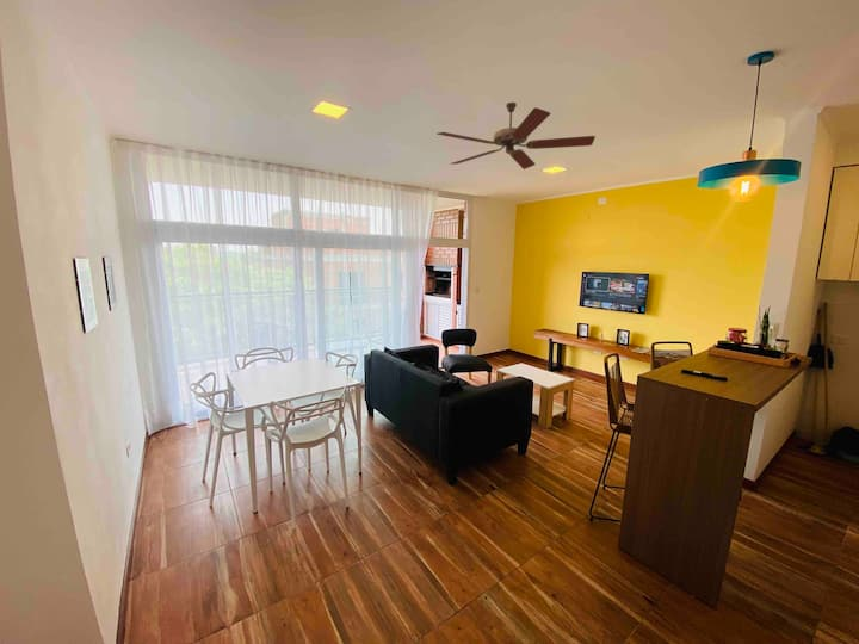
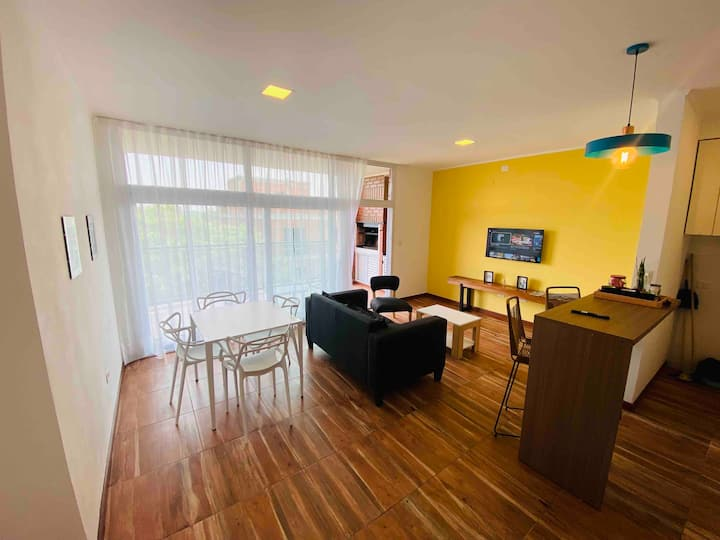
- ceiling fan [435,101,597,171]
